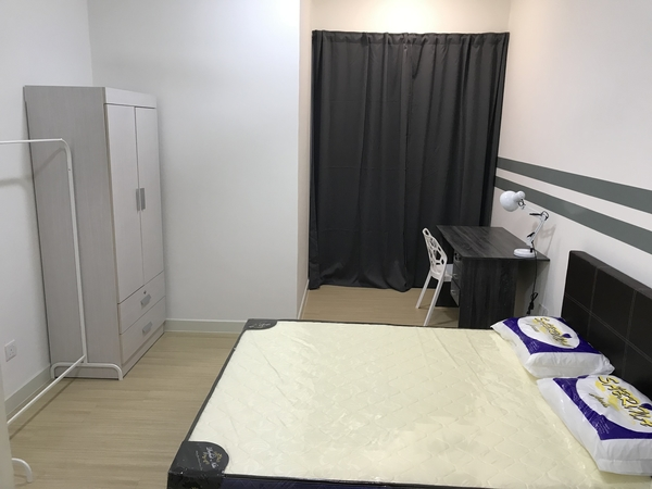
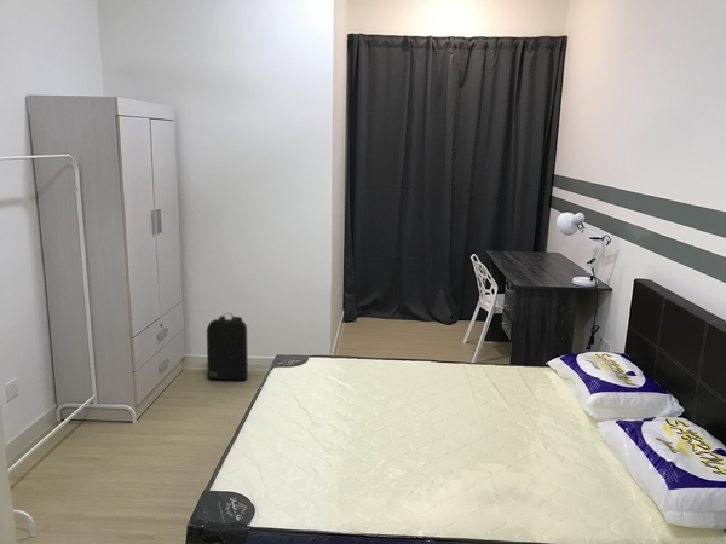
+ backpack [206,312,249,381]
